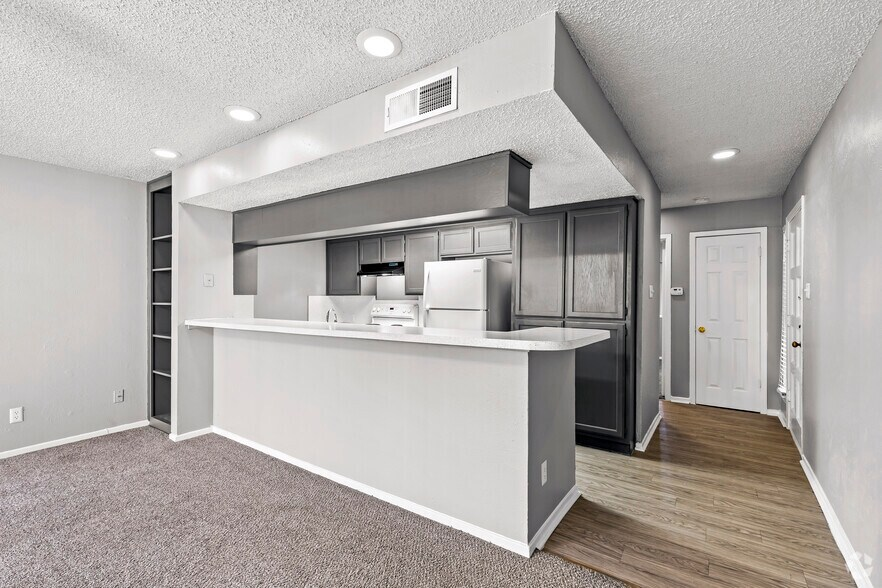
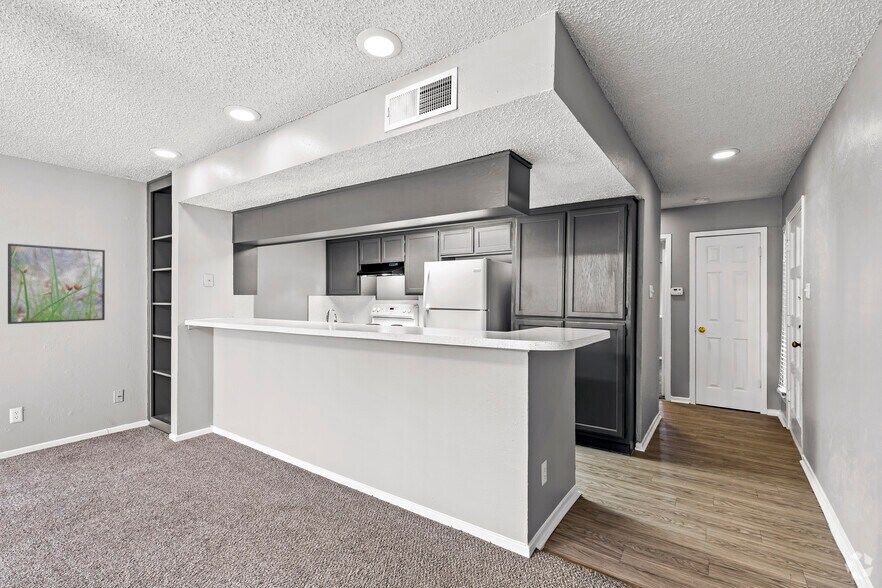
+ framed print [7,243,106,325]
